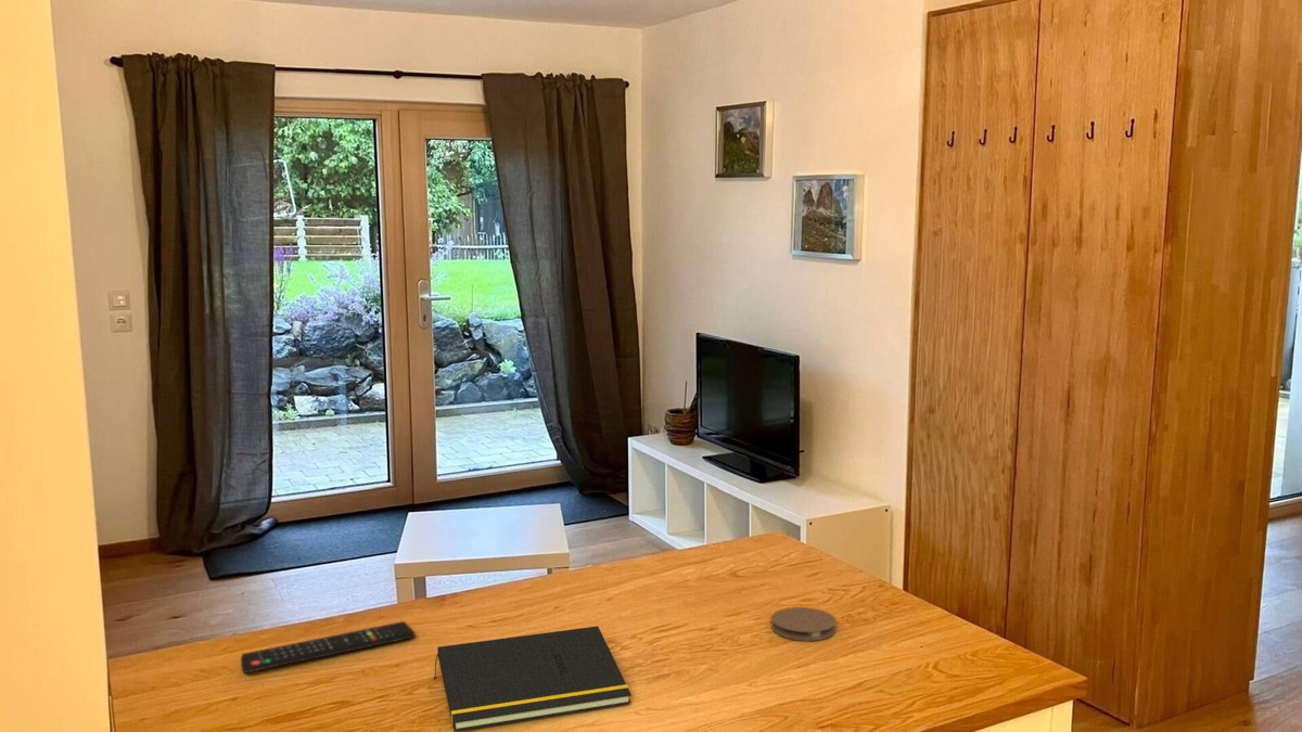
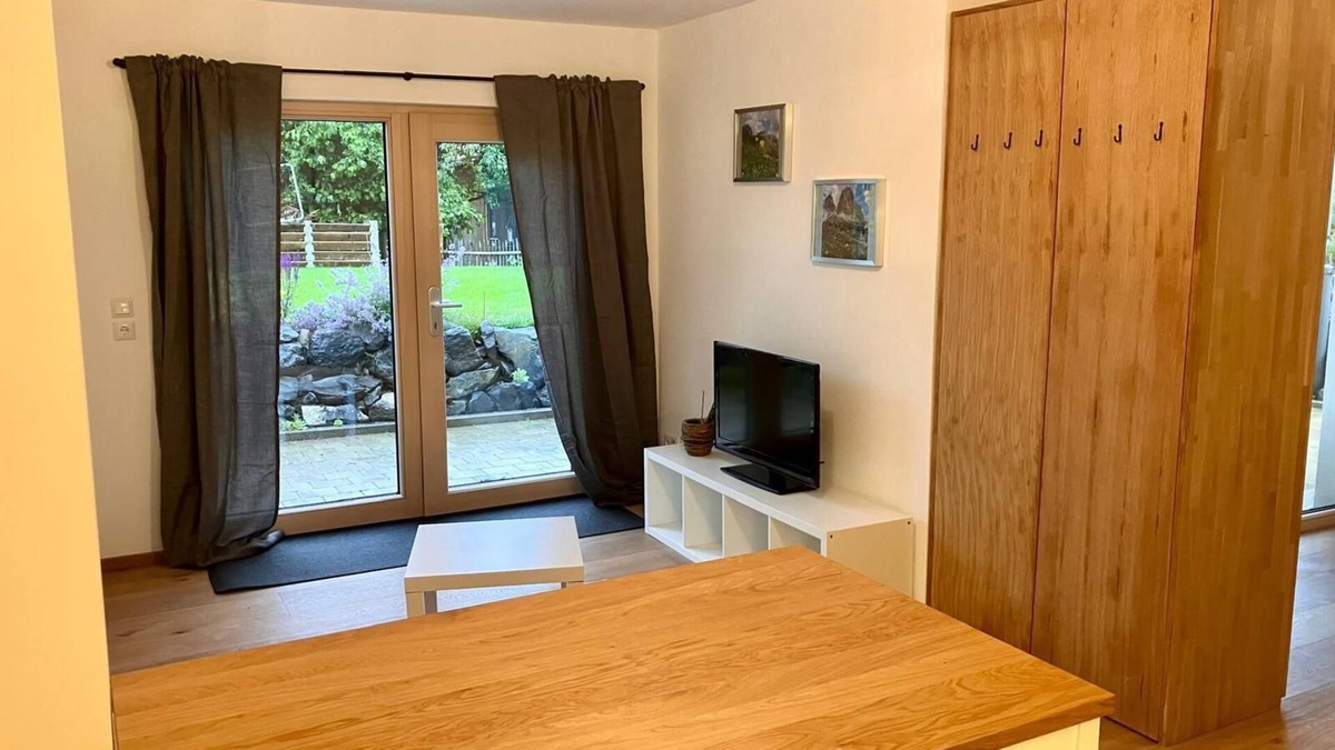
- remote control [240,620,416,675]
- coaster [770,606,838,642]
- notepad [433,625,633,732]
